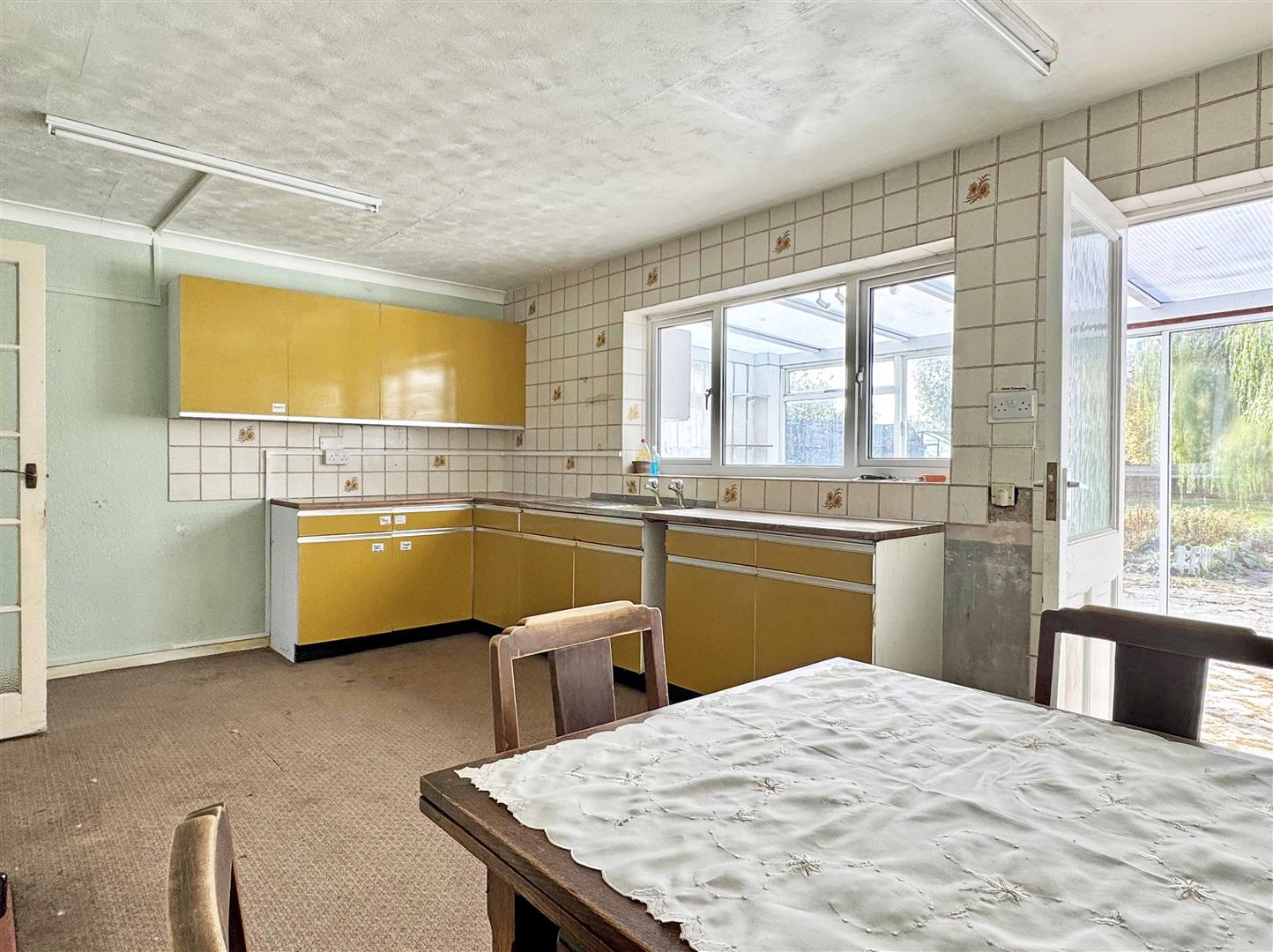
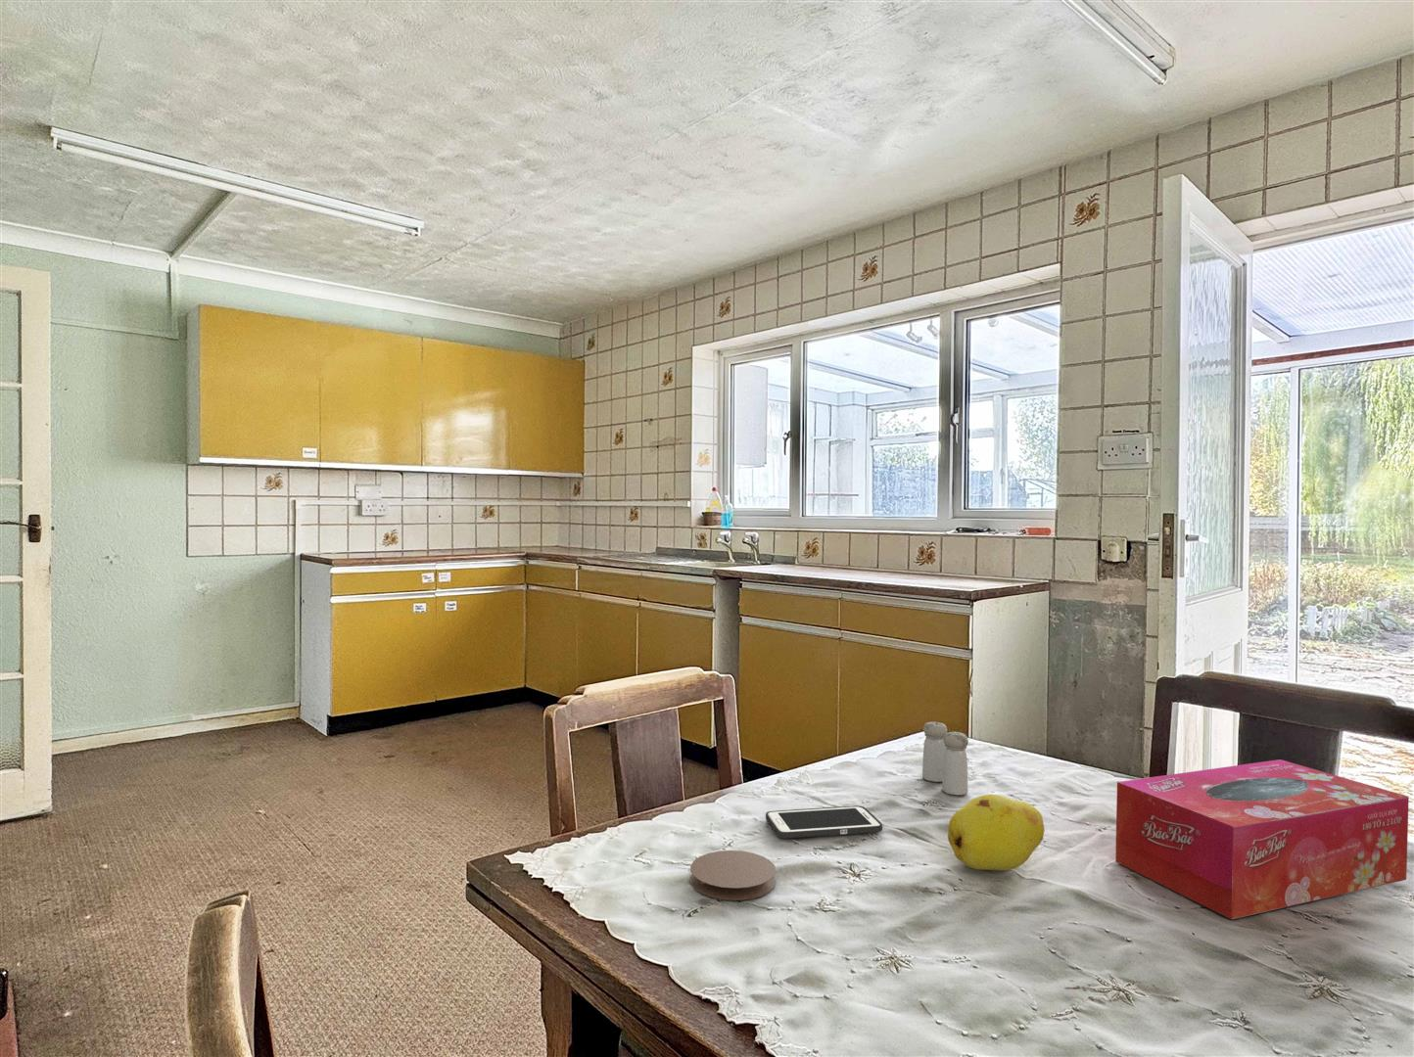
+ salt and pepper shaker [922,722,970,796]
+ cell phone [765,805,883,838]
+ tissue box [1114,758,1410,920]
+ fruit [946,794,1045,872]
+ coaster [690,849,776,902]
